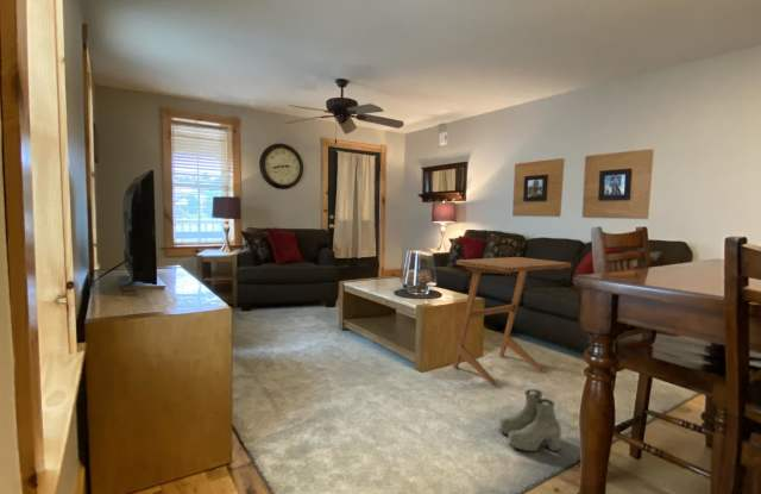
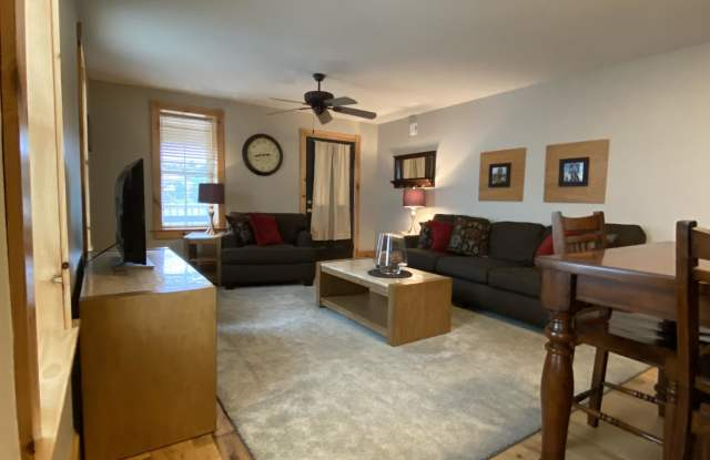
- boots [498,388,562,452]
- side table [452,256,572,386]
